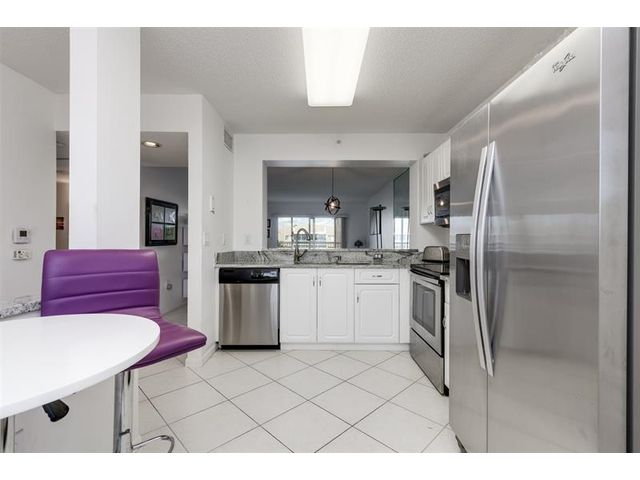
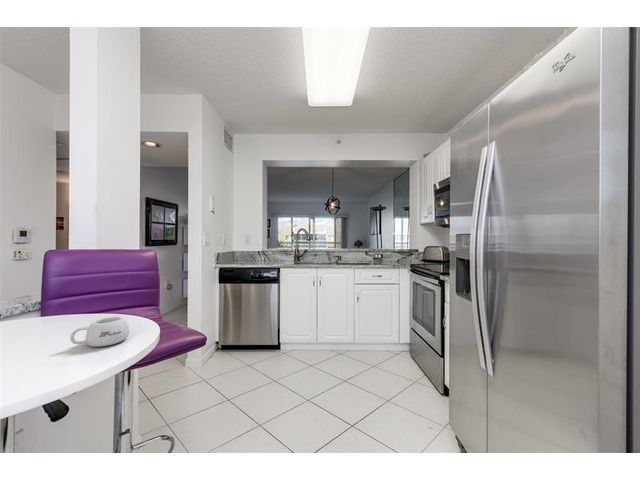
+ mug [69,316,130,348]
